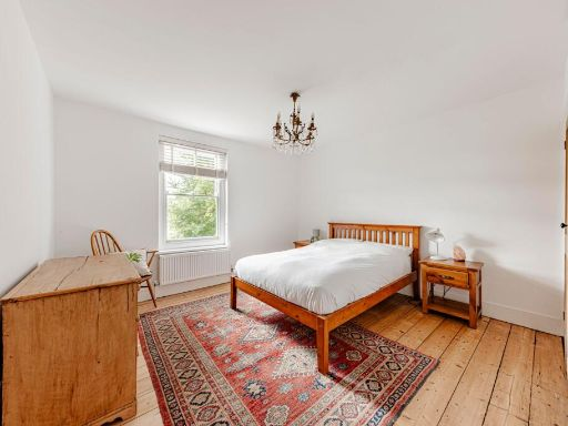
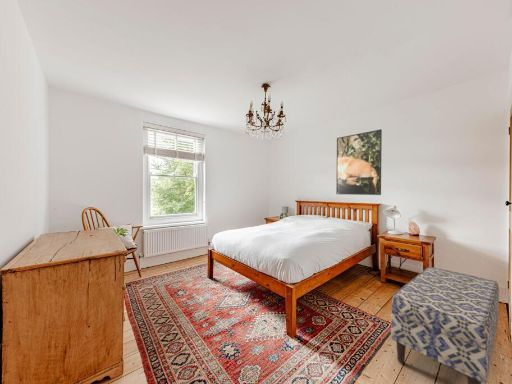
+ bench [390,266,500,384]
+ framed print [335,128,383,196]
